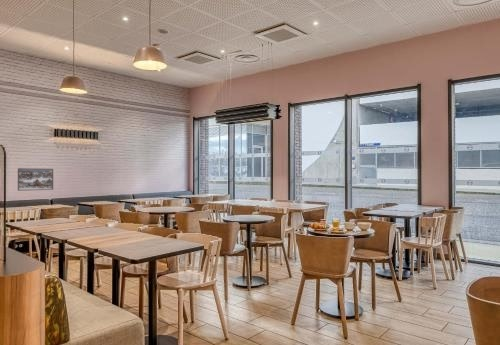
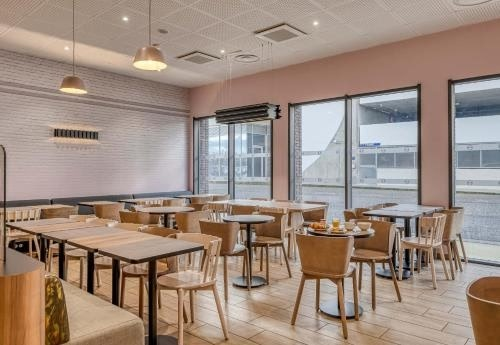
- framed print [17,167,54,192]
